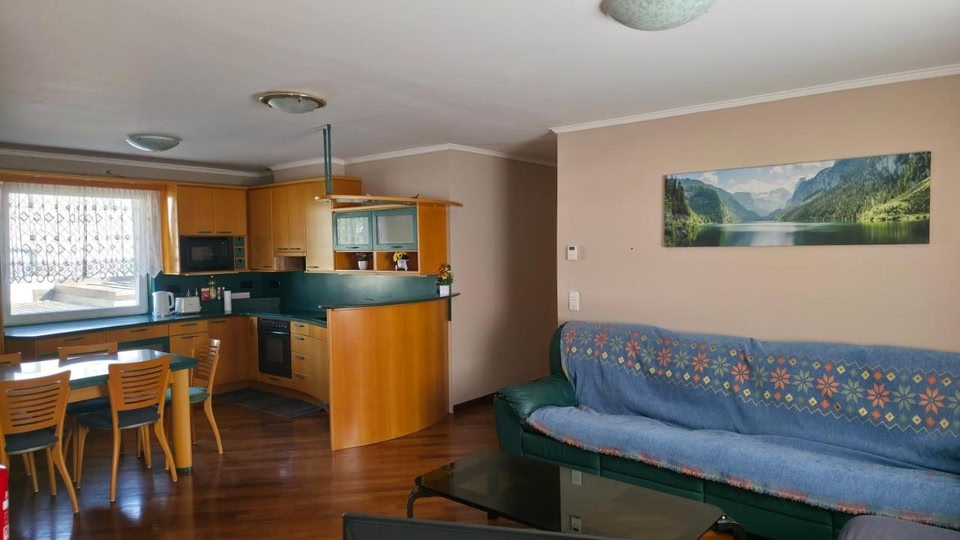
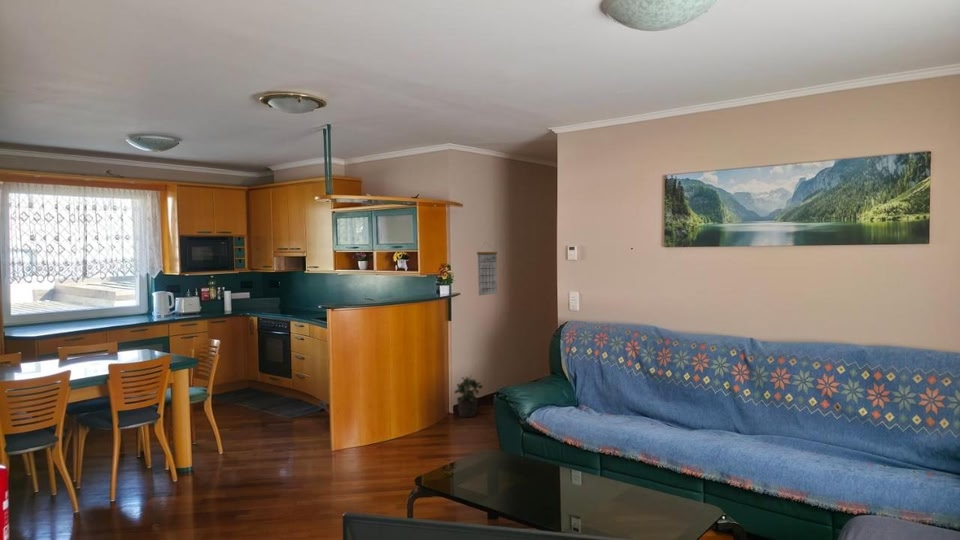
+ potted plant [453,374,484,418]
+ calendar [476,241,498,297]
